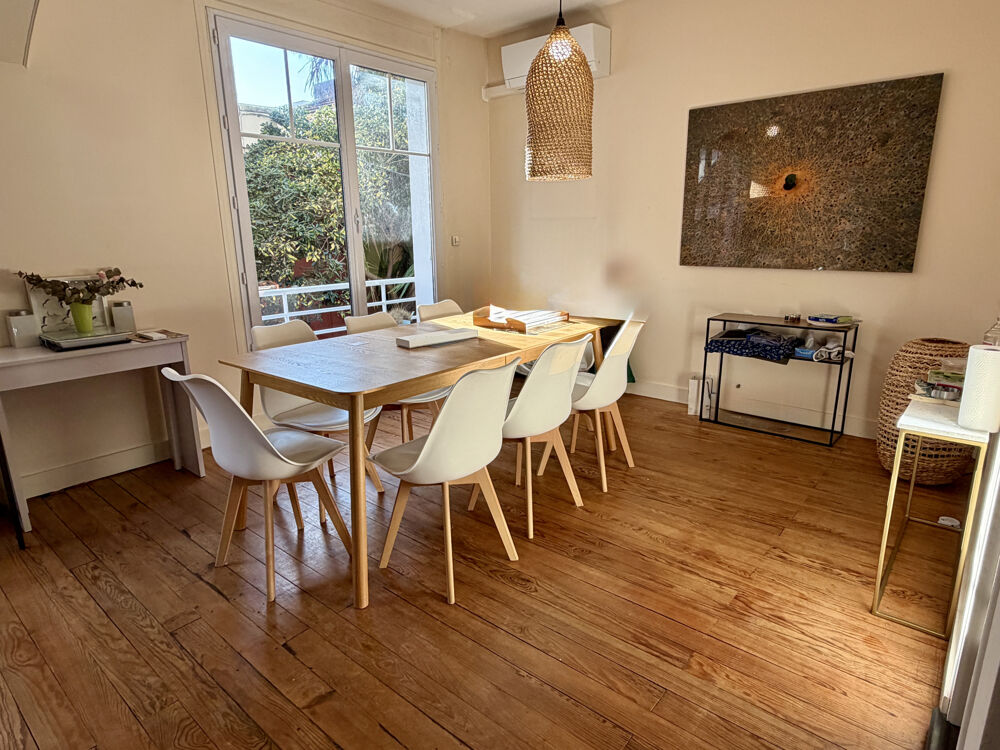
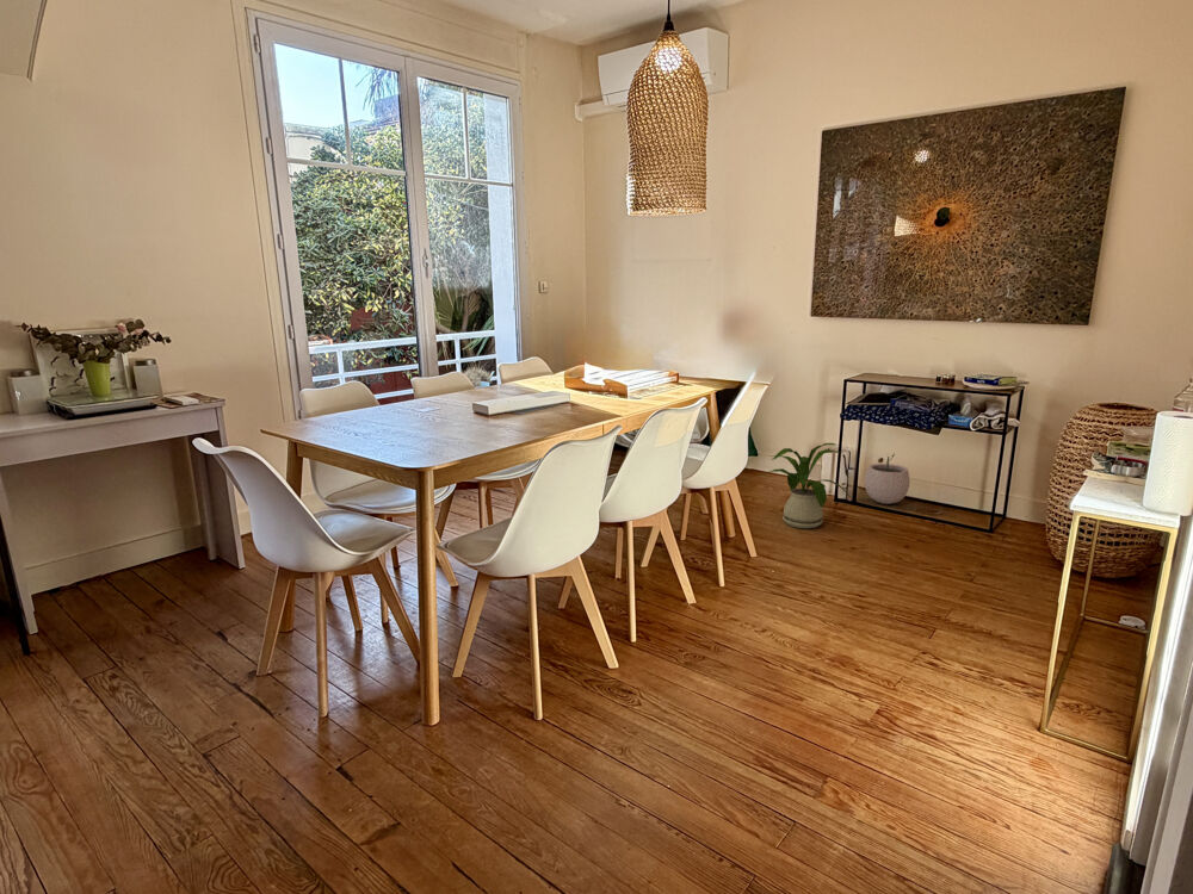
+ house plant [759,442,853,529]
+ plant pot [864,453,910,505]
